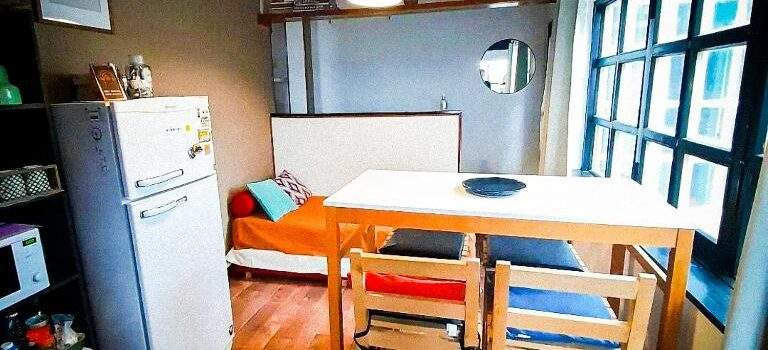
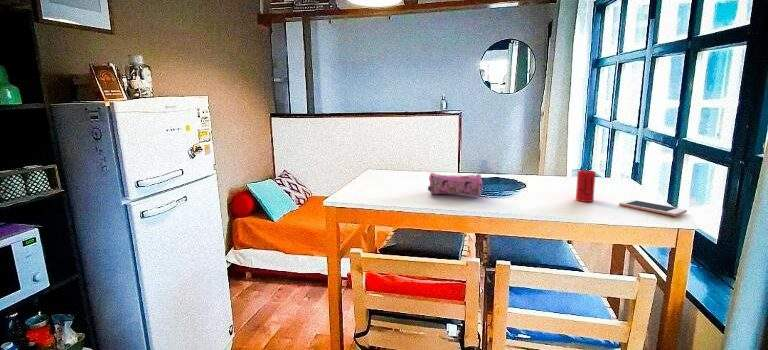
+ cell phone [618,199,688,217]
+ pencil case [427,172,483,197]
+ cup [575,169,597,203]
